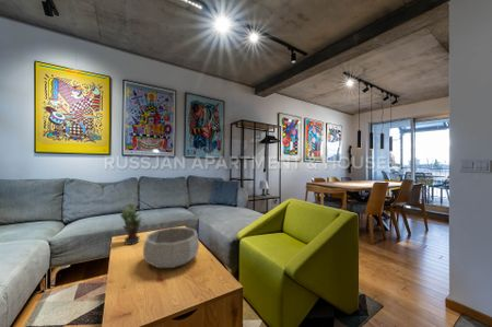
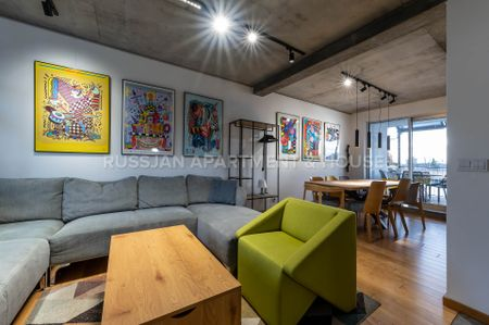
- potted plant [118,200,147,246]
- decorative bowl [142,226,200,269]
